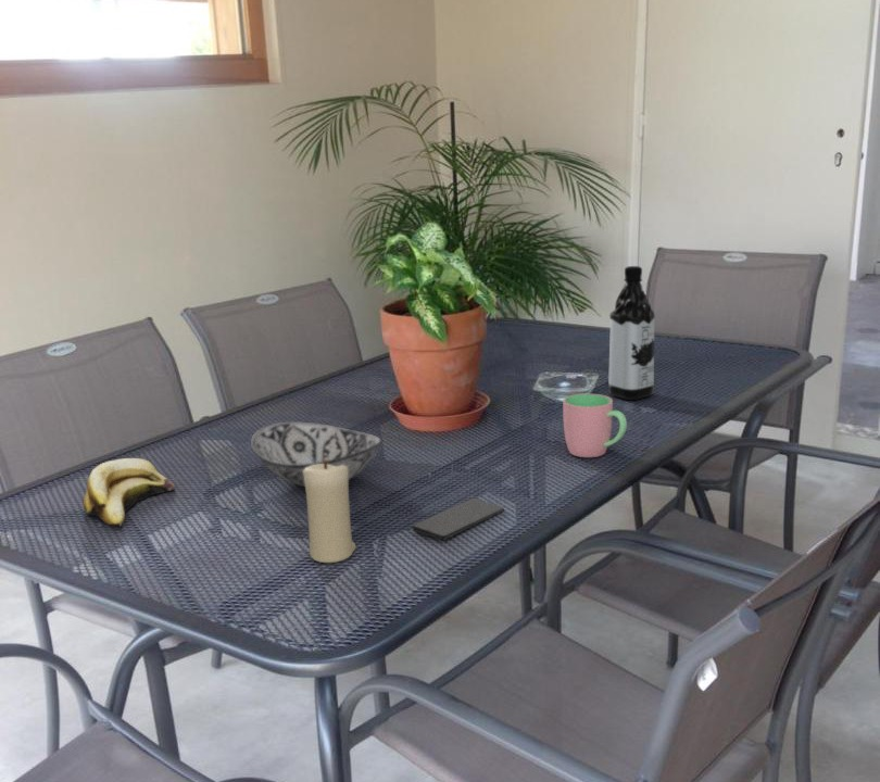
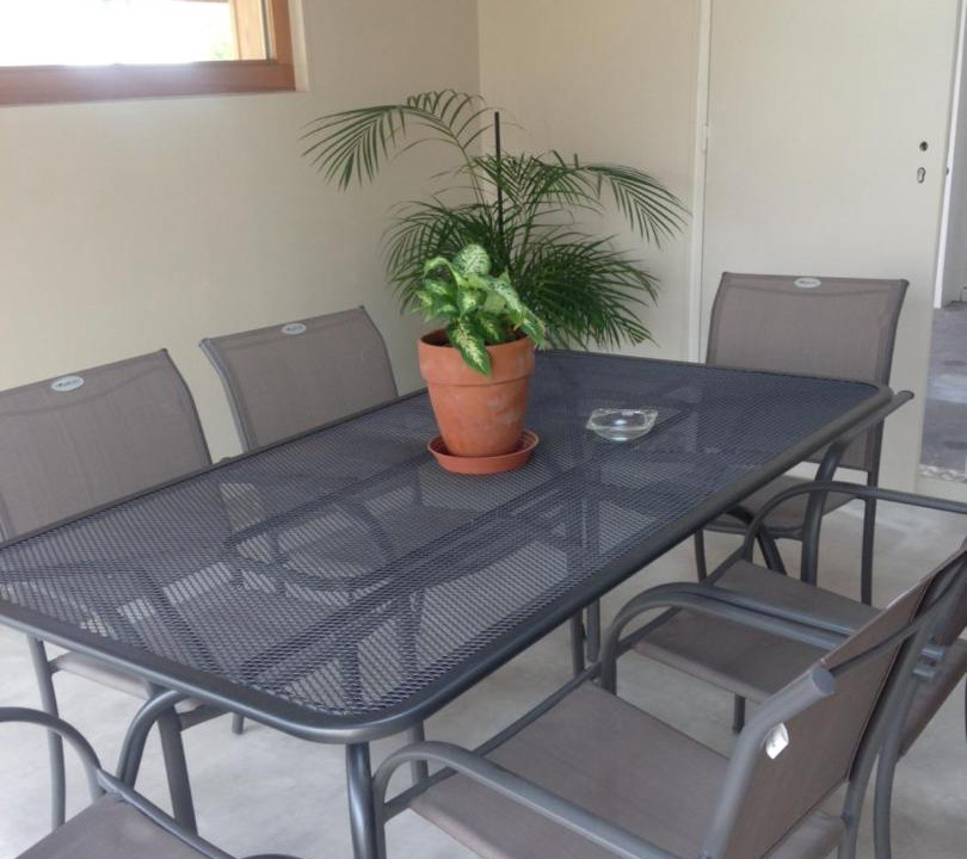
- decorative bowl [250,420,384,488]
- candle [303,459,357,564]
- banana [83,457,176,528]
- water bottle [607,265,656,401]
- cup [562,393,628,458]
- smartphone [412,497,505,541]
